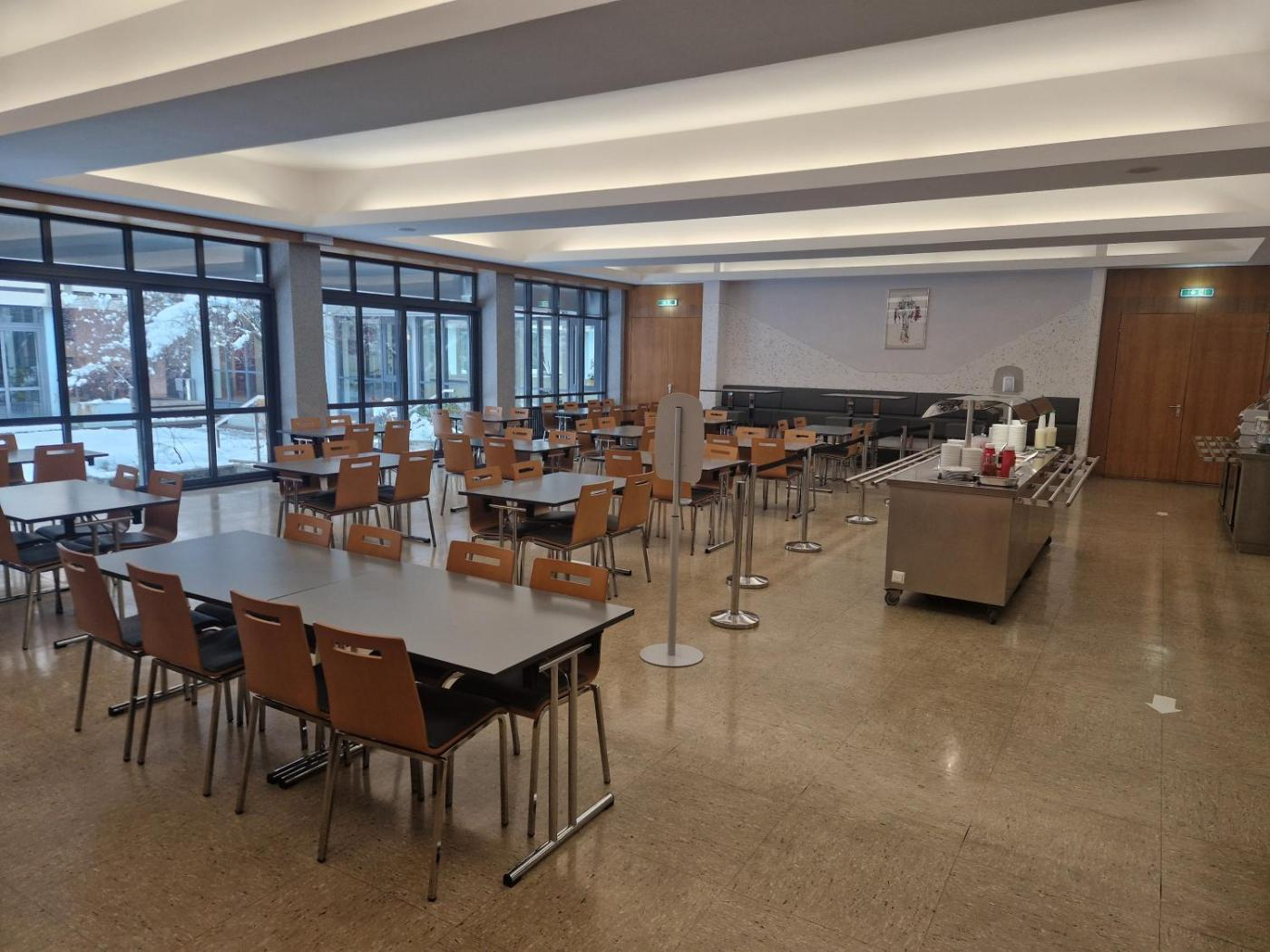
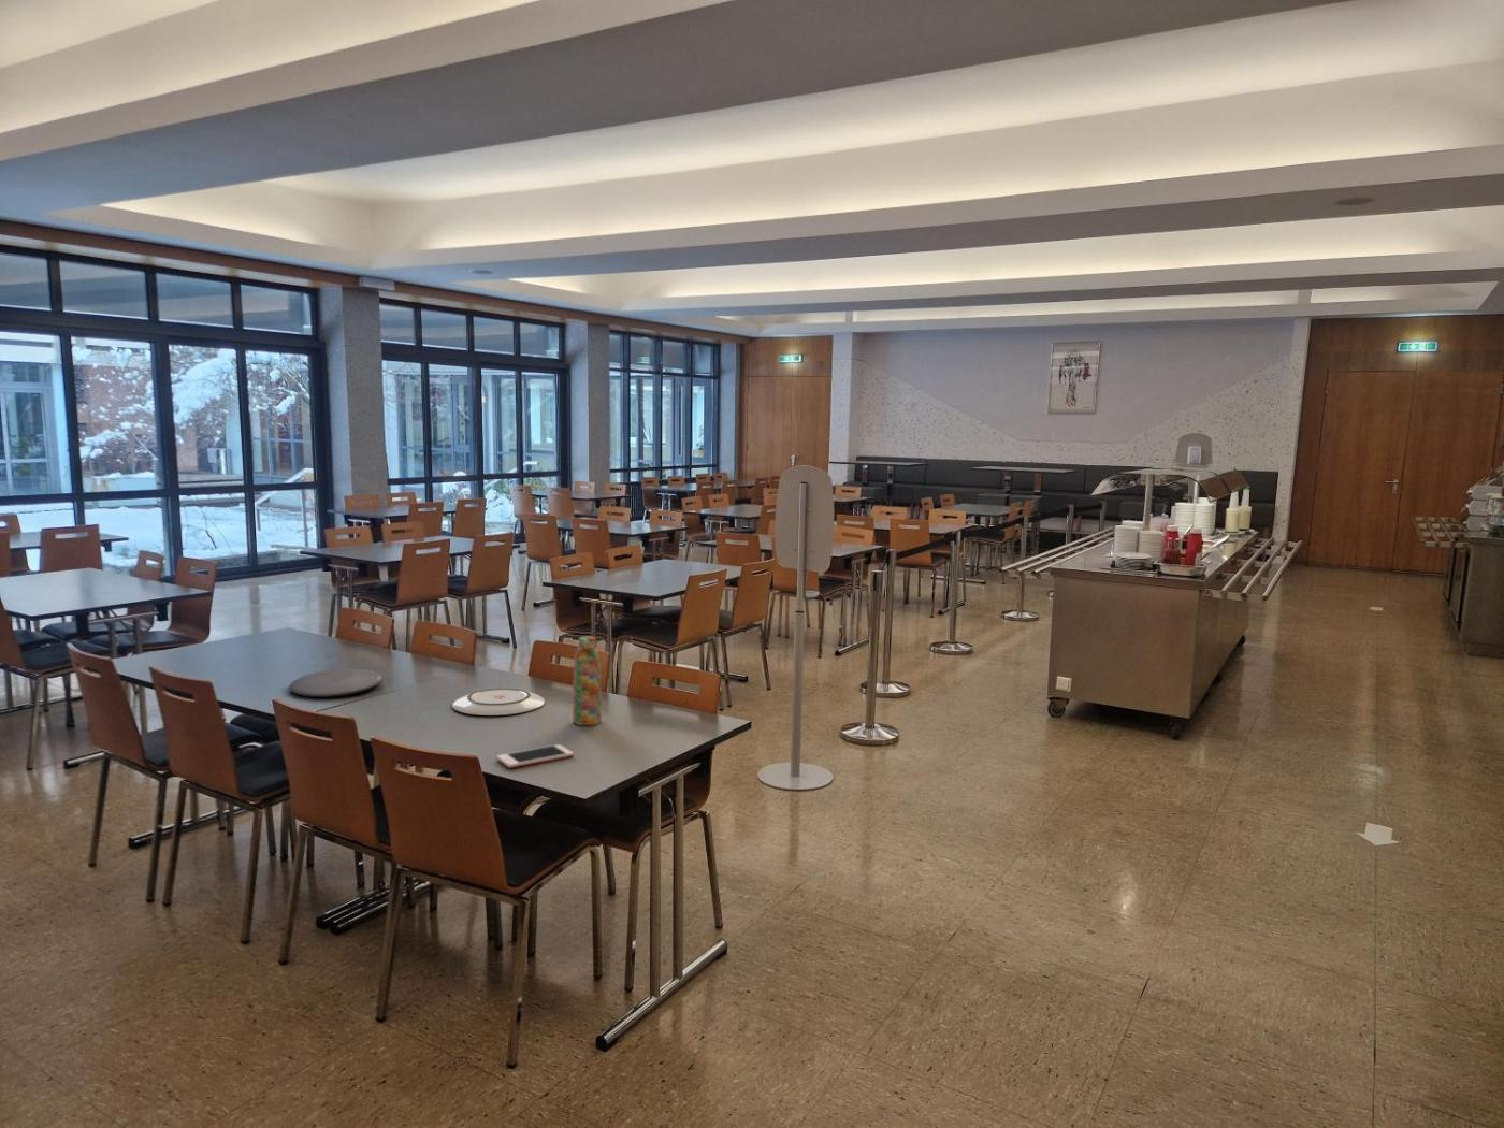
+ plate [451,687,546,717]
+ plate [288,668,384,698]
+ water bottle [572,636,603,726]
+ cell phone [495,743,574,769]
